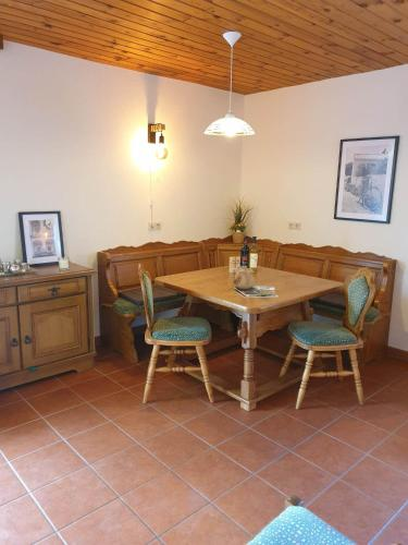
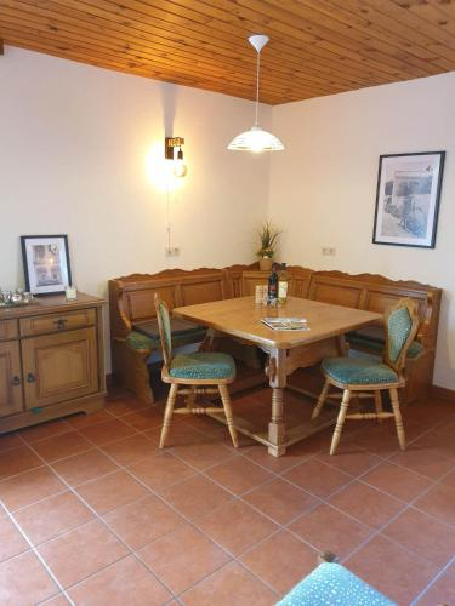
- teapot [232,265,257,290]
